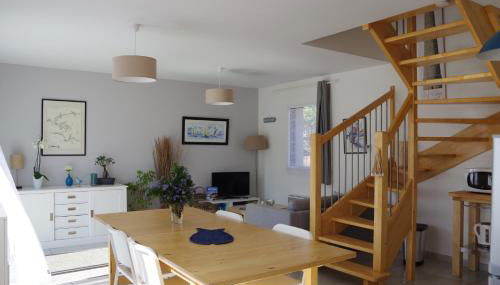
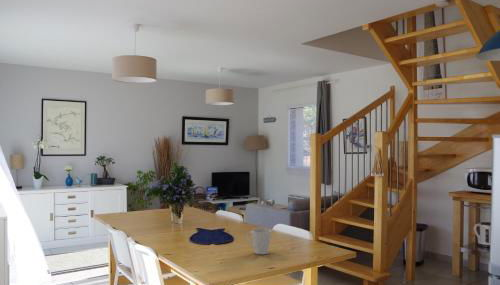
+ mug [246,228,272,255]
